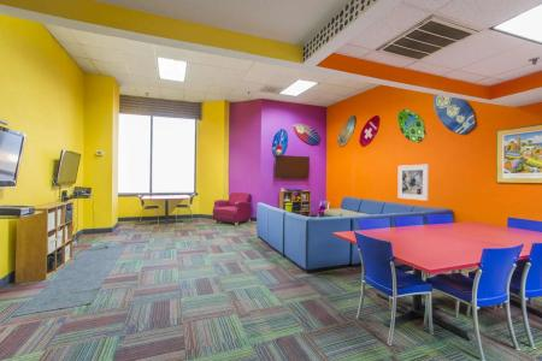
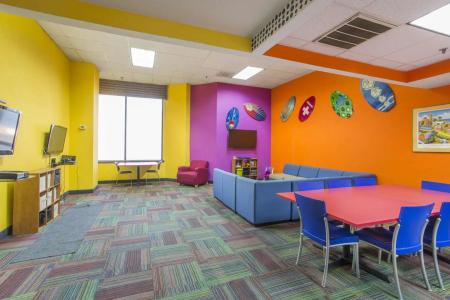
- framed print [396,164,430,202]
